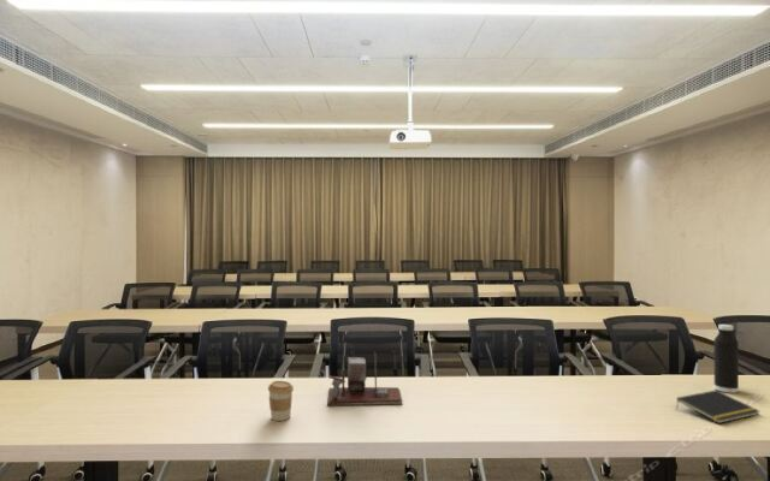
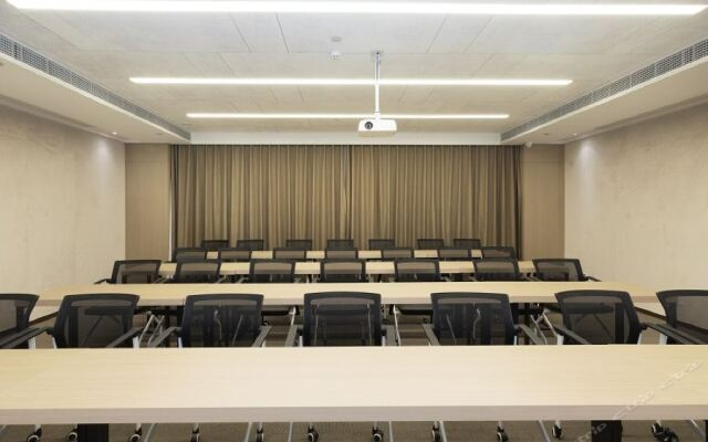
- water bottle [713,323,740,394]
- notepad [675,390,760,424]
- coffee cup [267,380,295,422]
- desk organizer [326,351,403,406]
